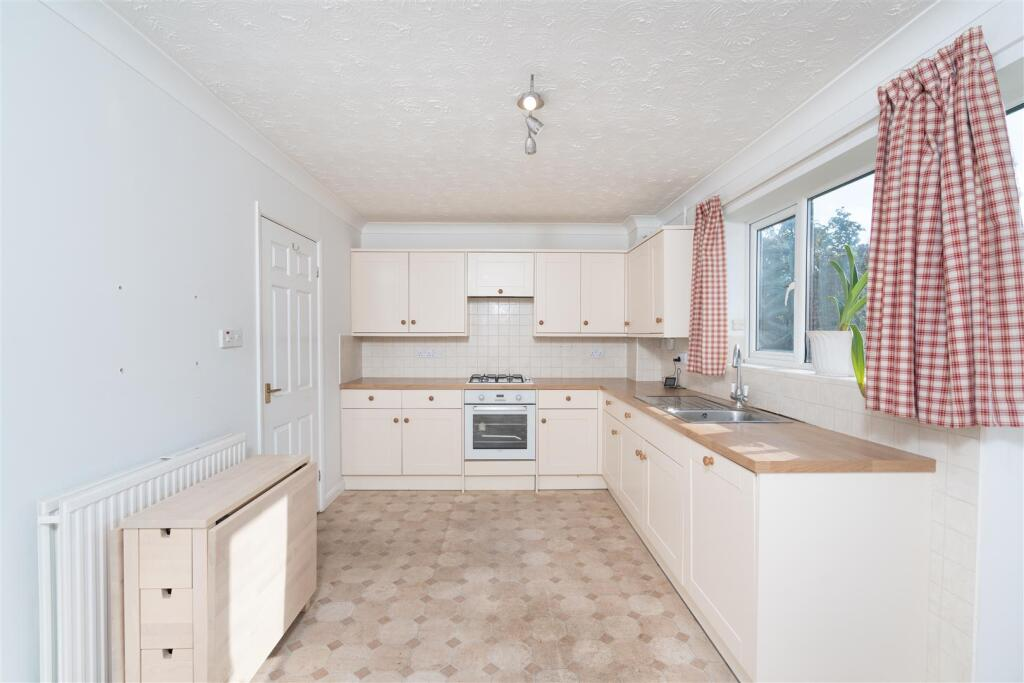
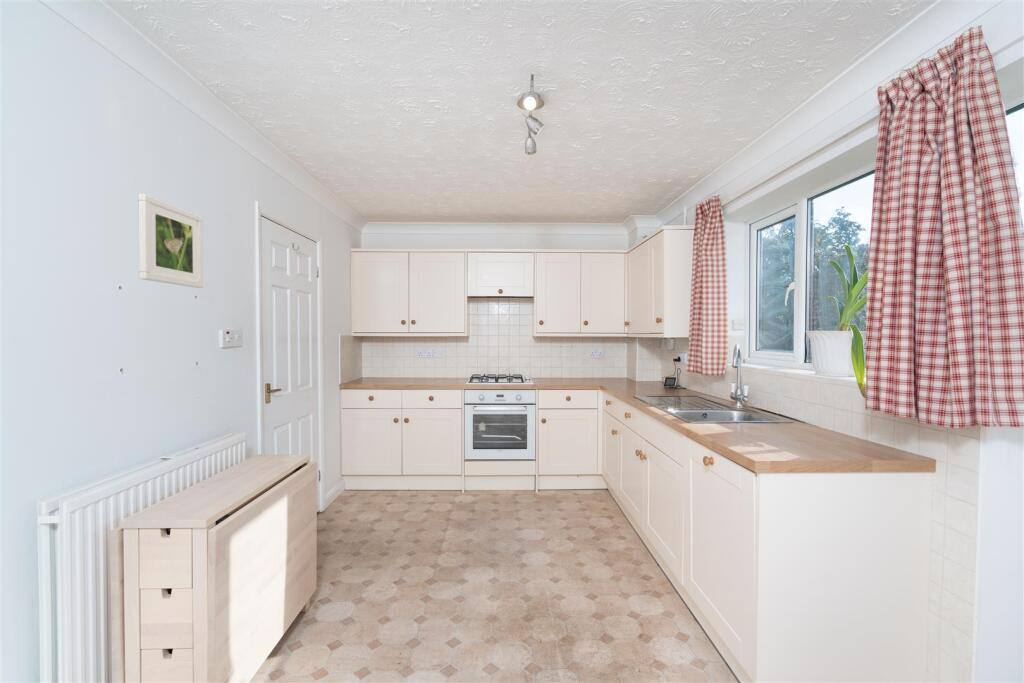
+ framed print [137,193,204,289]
